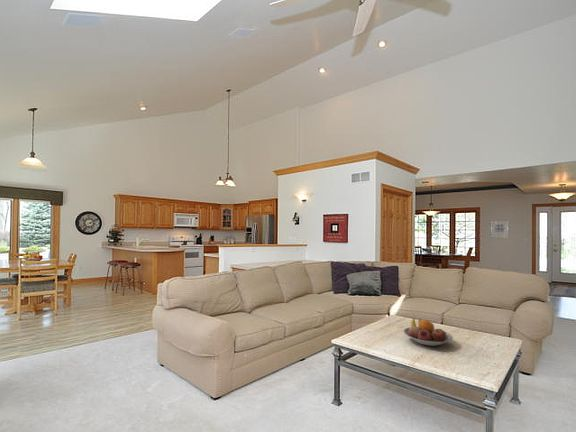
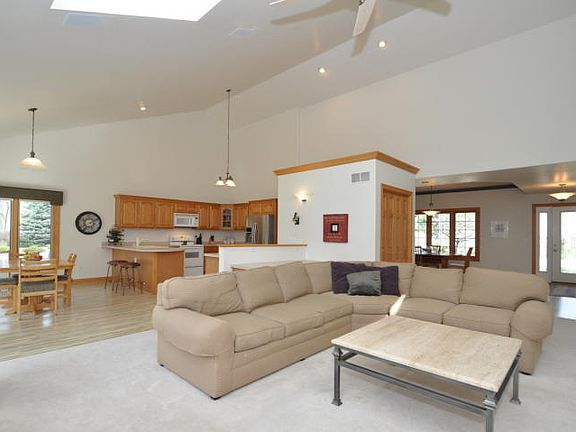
- fruit bowl [403,318,454,347]
